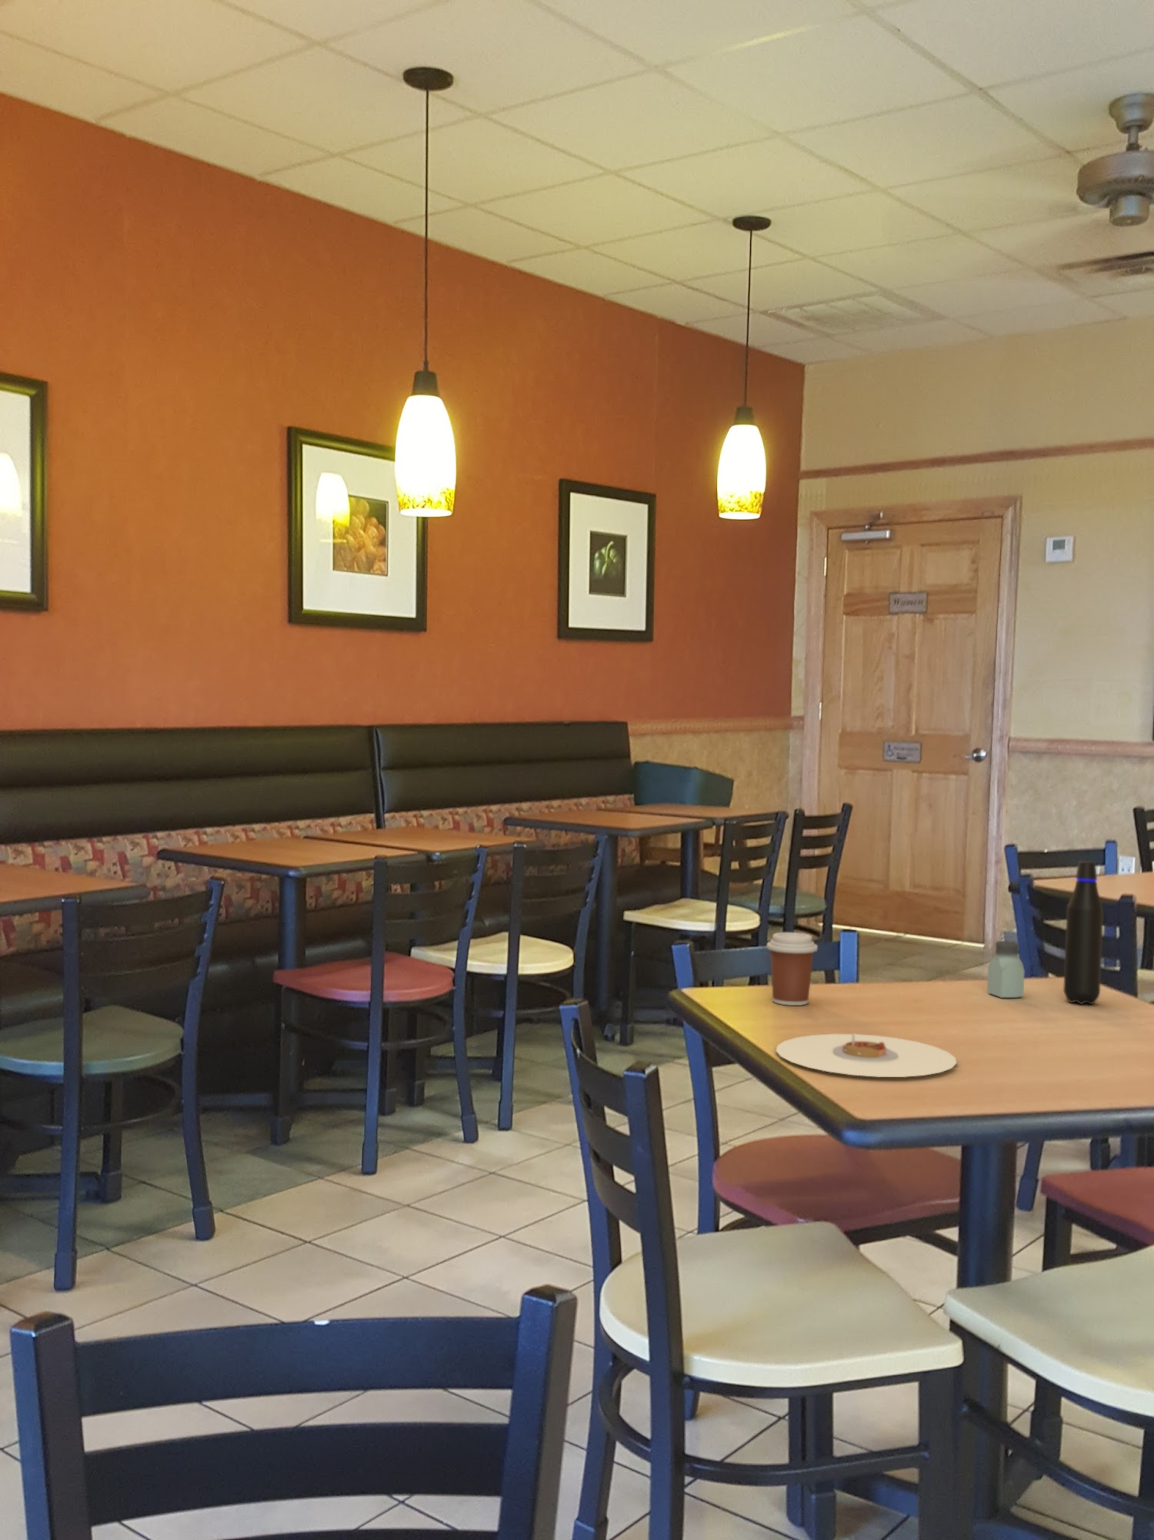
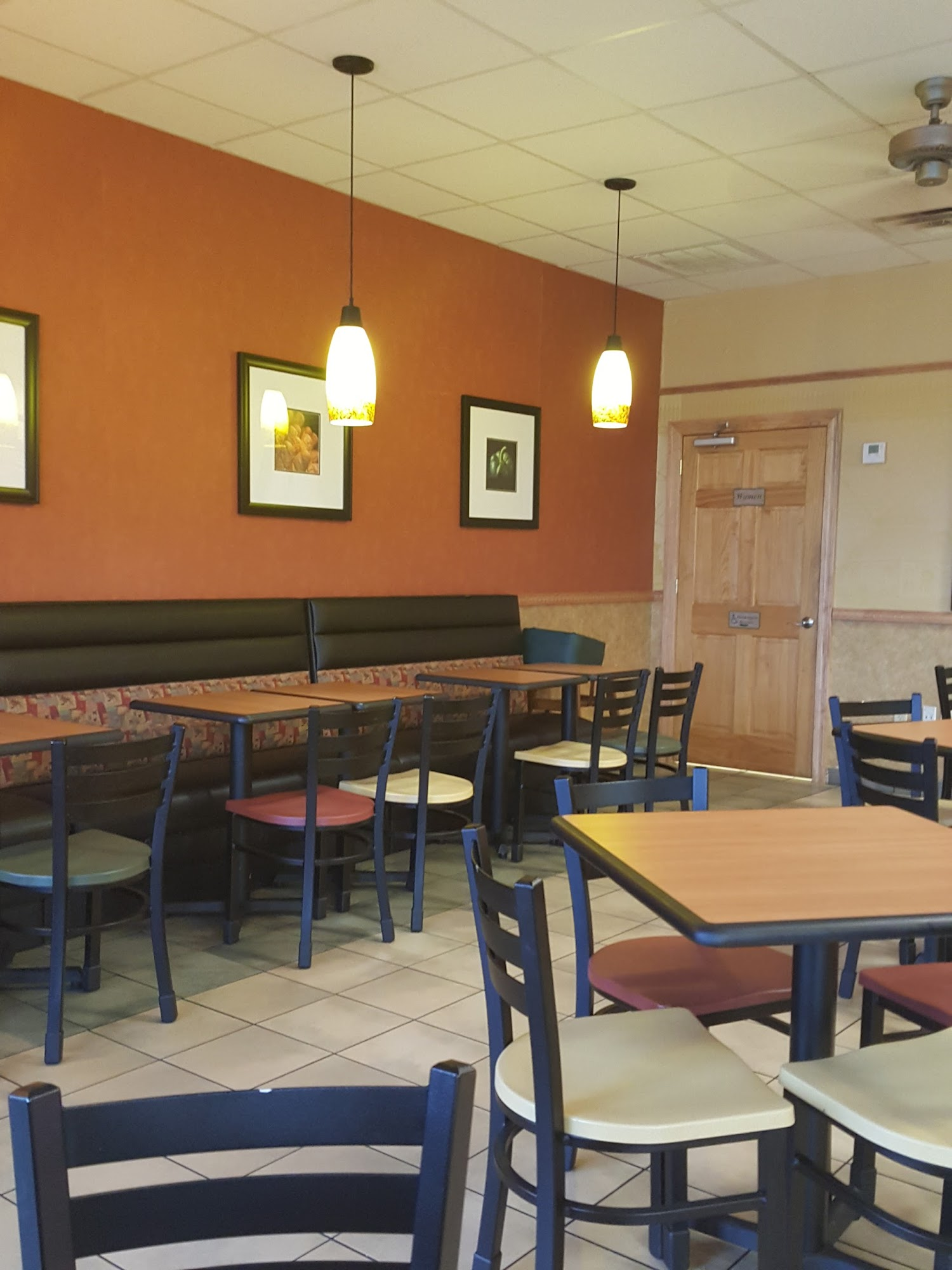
- saltshaker [987,940,1026,999]
- water bottle [1062,860,1104,1005]
- plate [775,1033,958,1078]
- coffee cup [765,931,818,1006]
